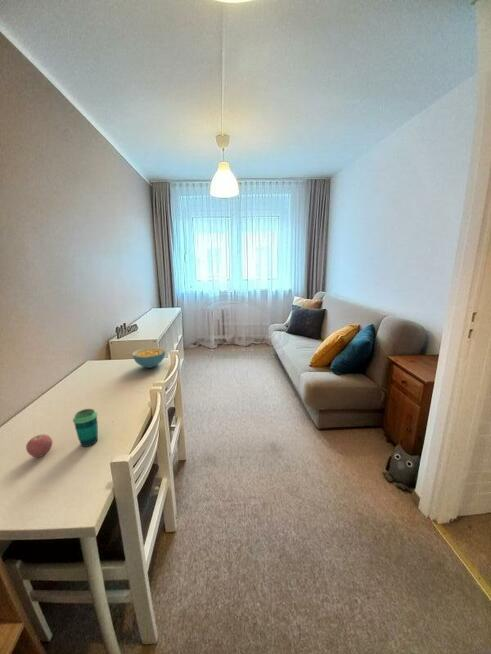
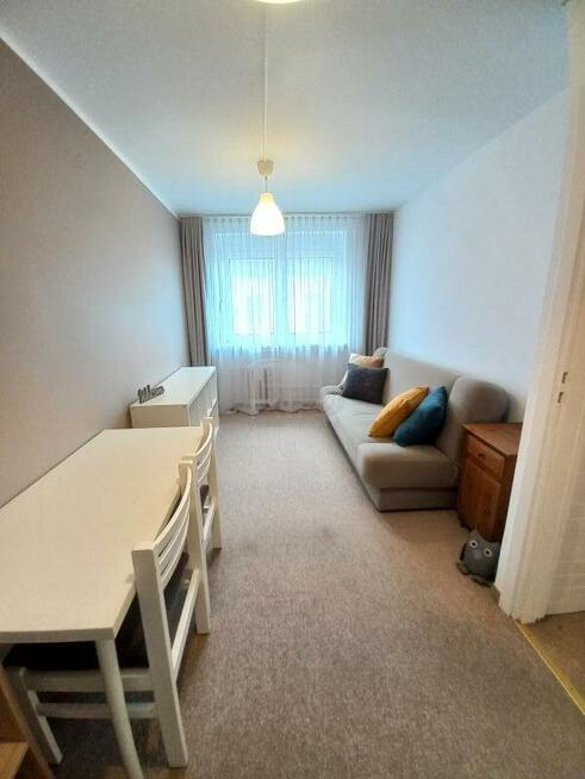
- cup [72,408,99,448]
- cereal bowl [132,346,166,369]
- apple [25,433,53,458]
